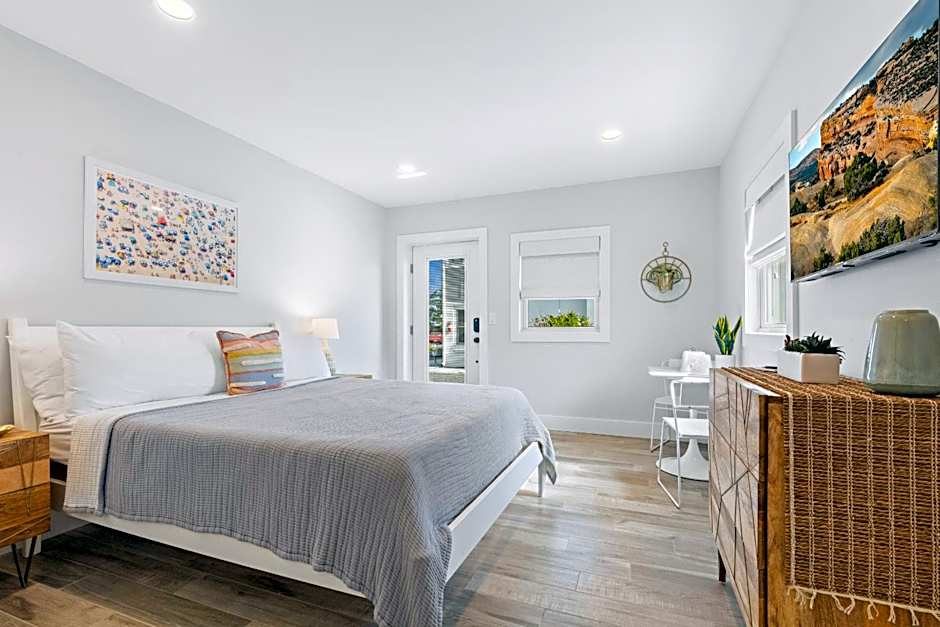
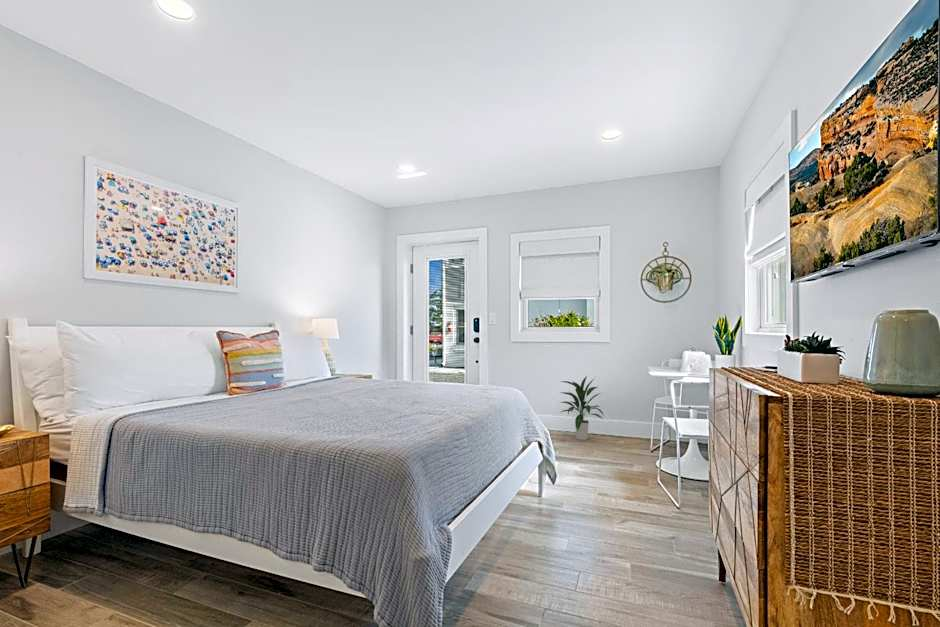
+ indoor plant [557,375,605,441]
